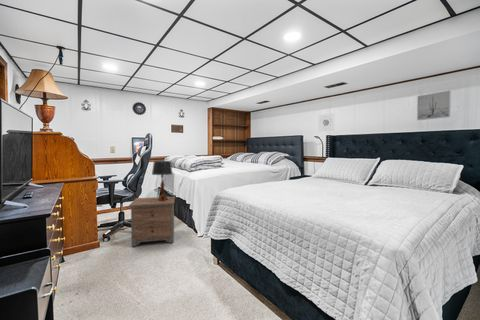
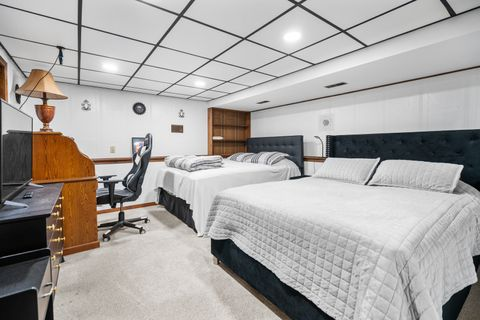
- wall art [416,90,452,121]
- table lamp [151,160,173,201]
- nightstand [128,196,176,247]
